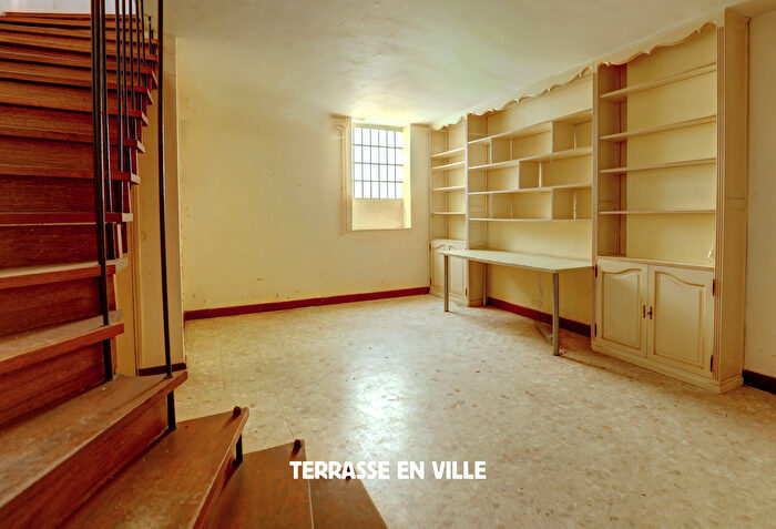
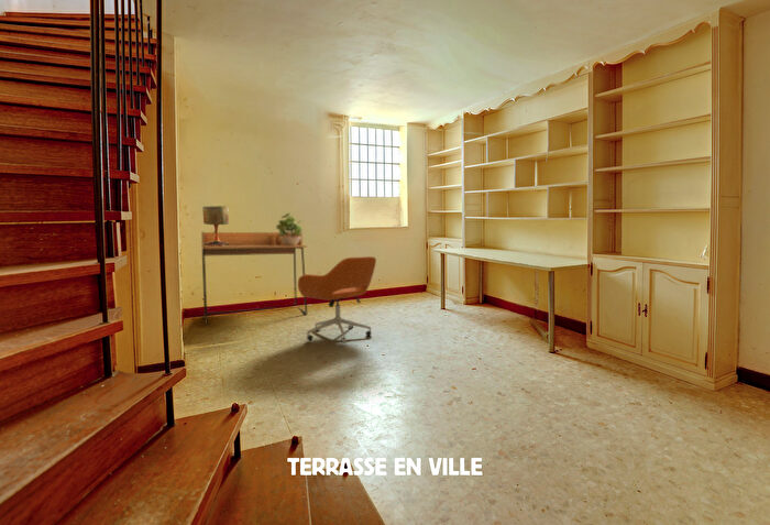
+ table lamp [201,205,230,247]
+ potted plant [275,212,304,245]
+ desk [200,231,308,325]
+ office chair [297,255,377,344]
